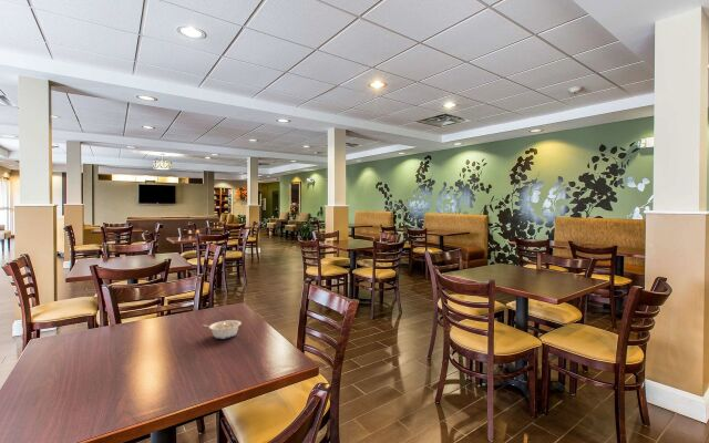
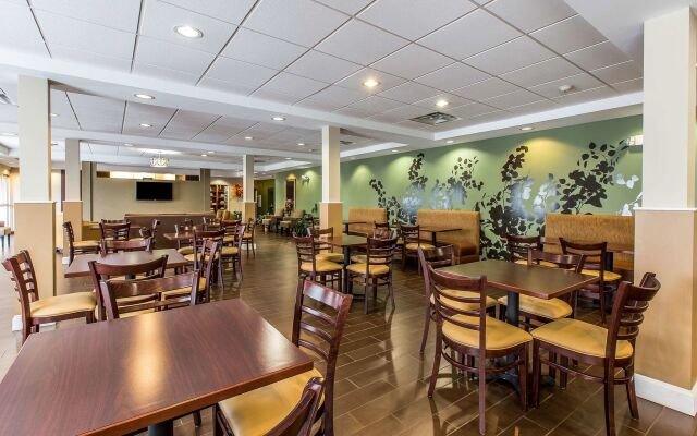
- legume [202,319,243,340]
